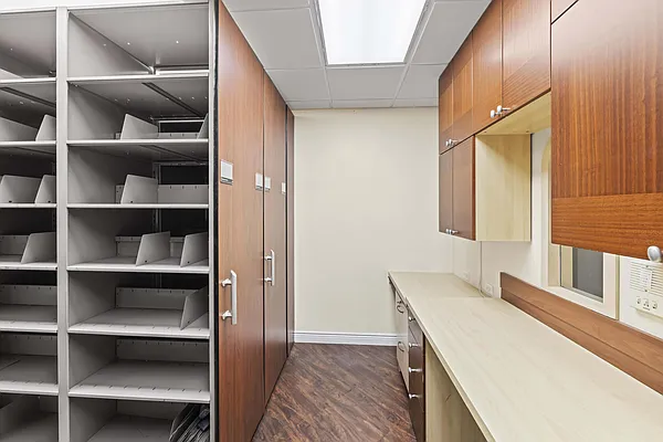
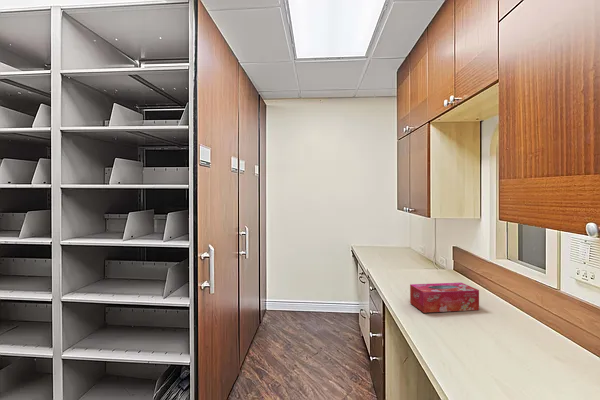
+ tissue box [409,282,480,314]
